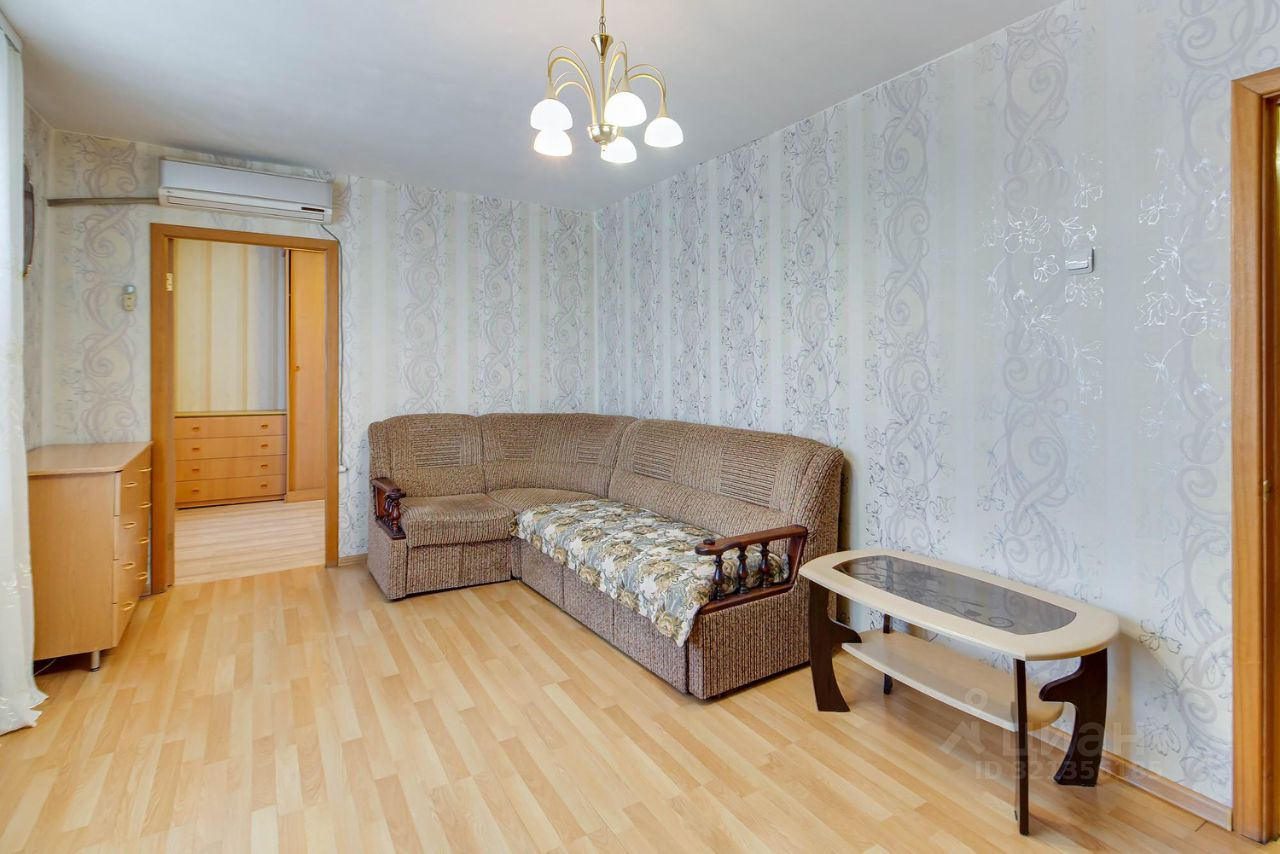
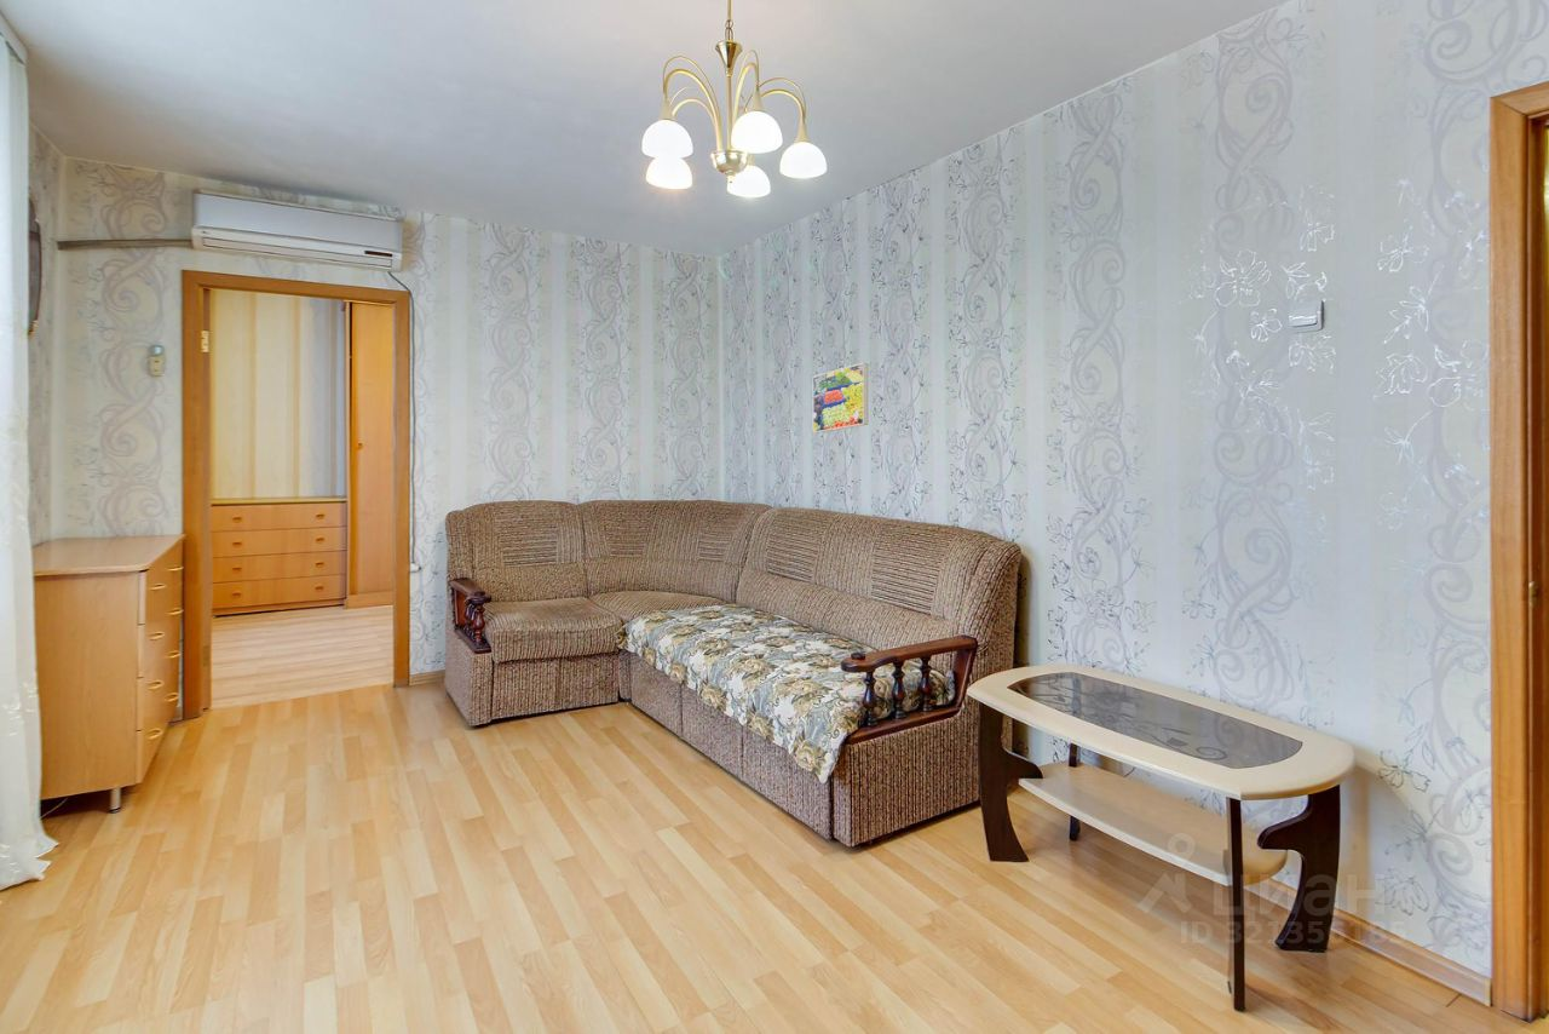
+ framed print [812,362,869,435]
